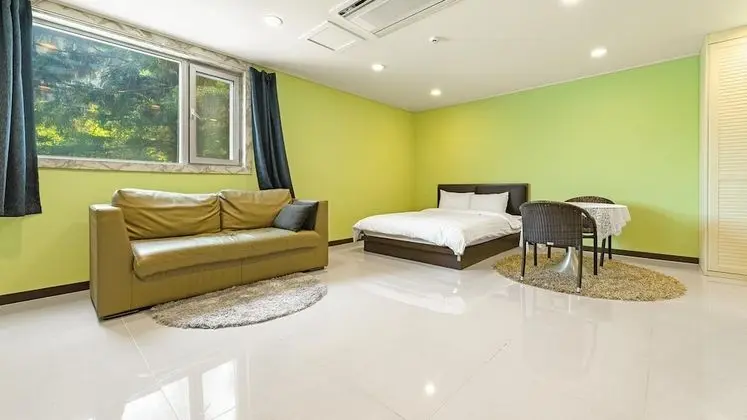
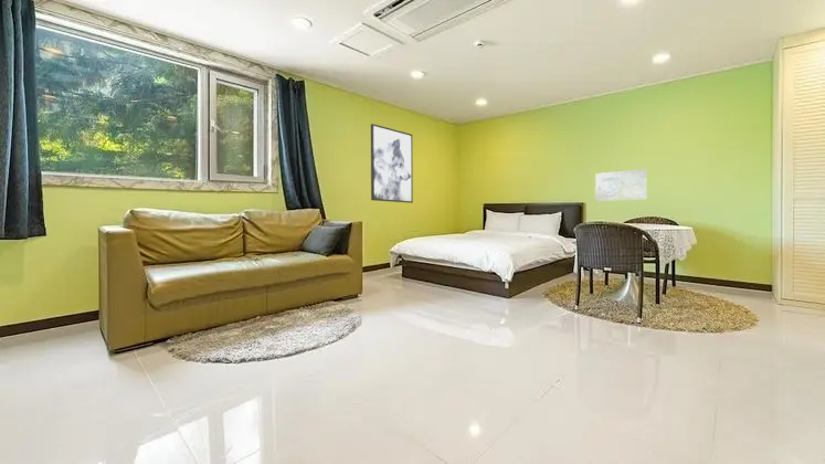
+ stone relief [594,168,648,202]
+ wall art [370,123,414,204]
